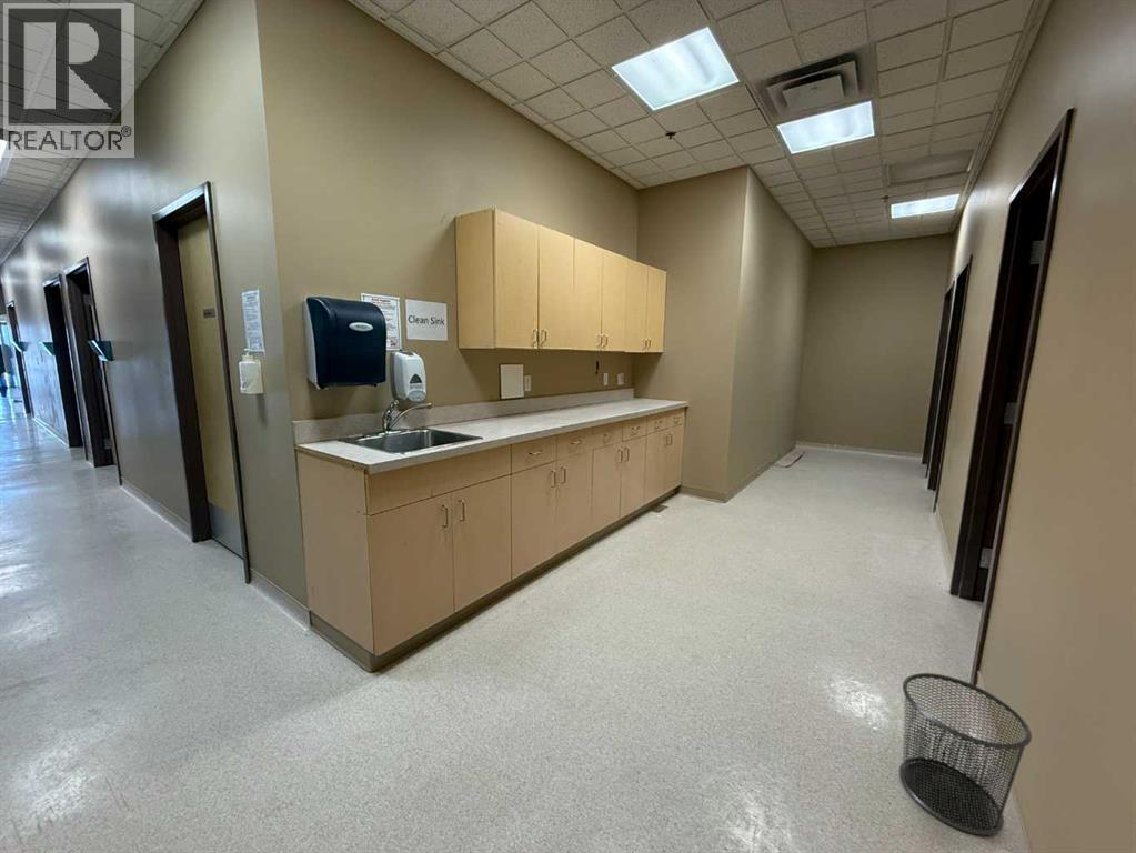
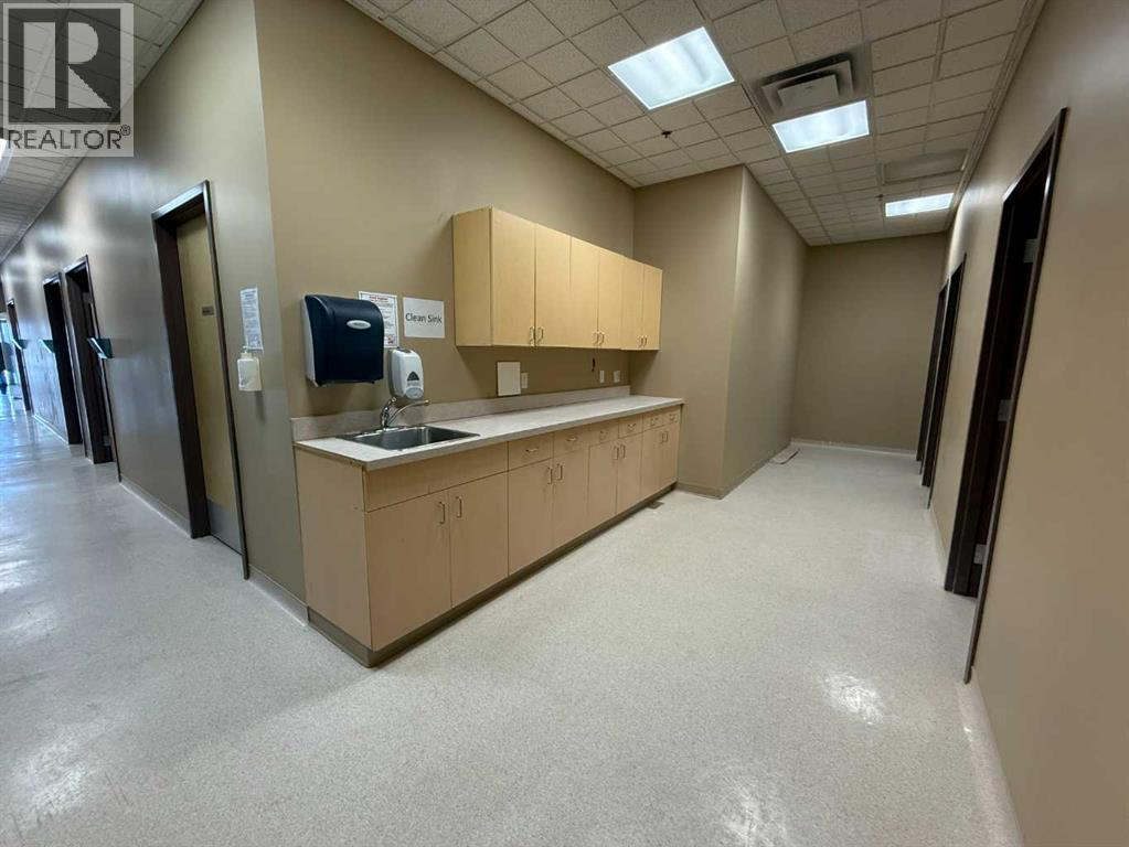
- waste bin [898,672,1033,836]
